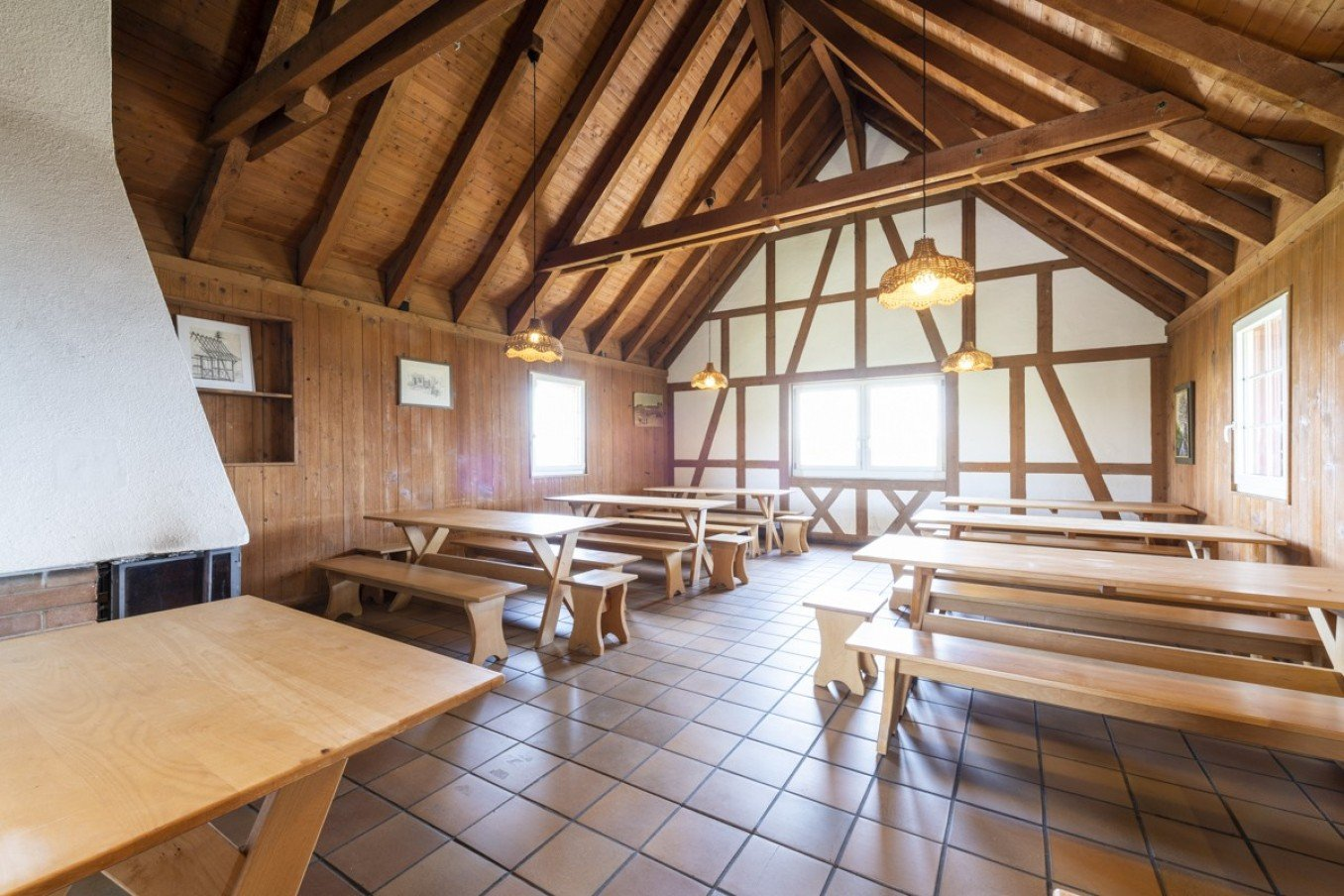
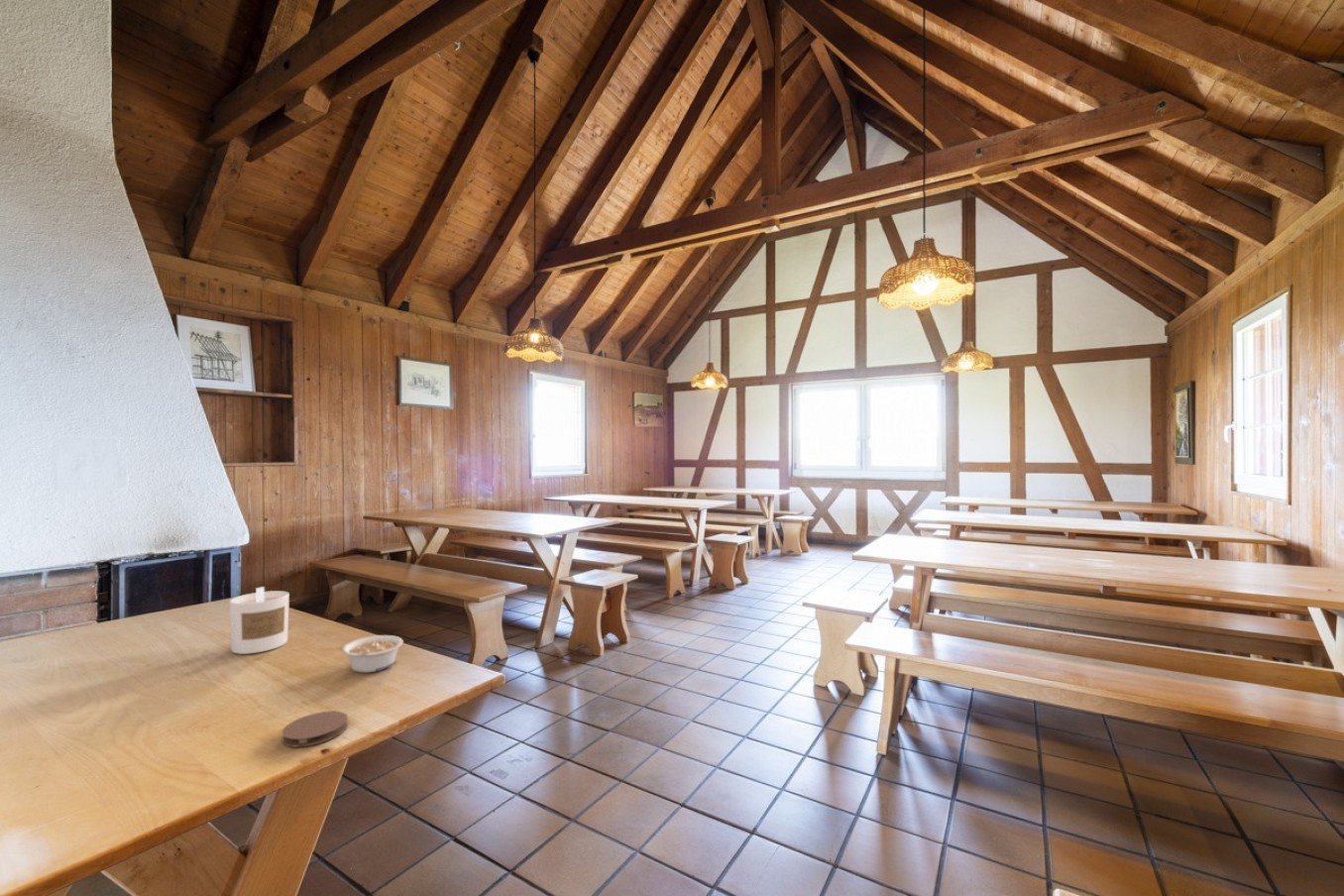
+ candle [229,586,290,655]
+ coaster [281,711,349,748]
+ legume [341,634,404,674]
